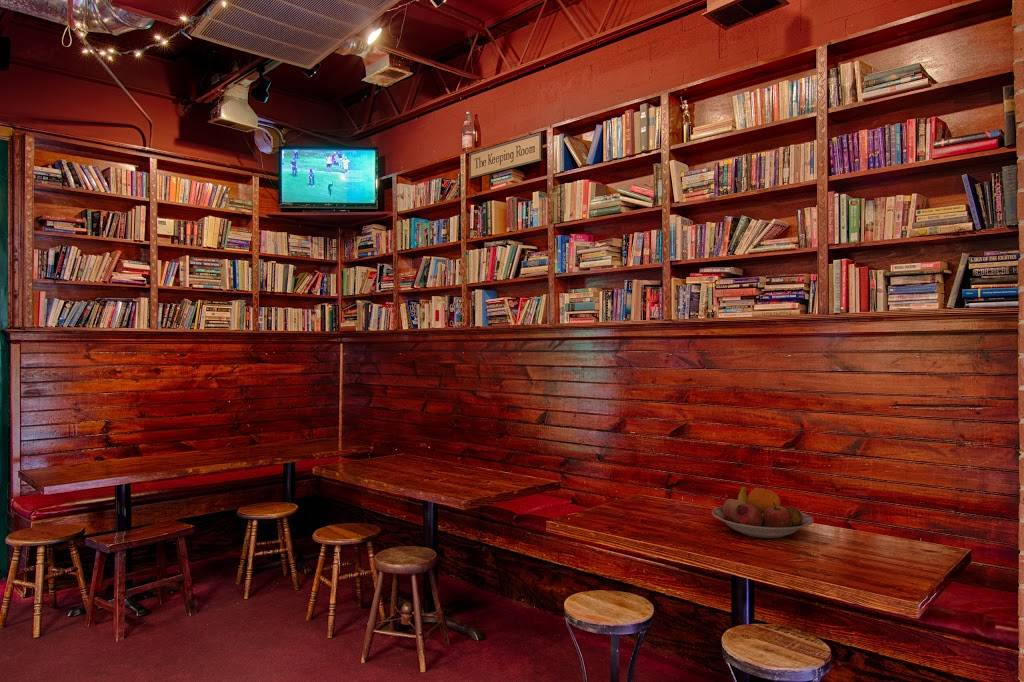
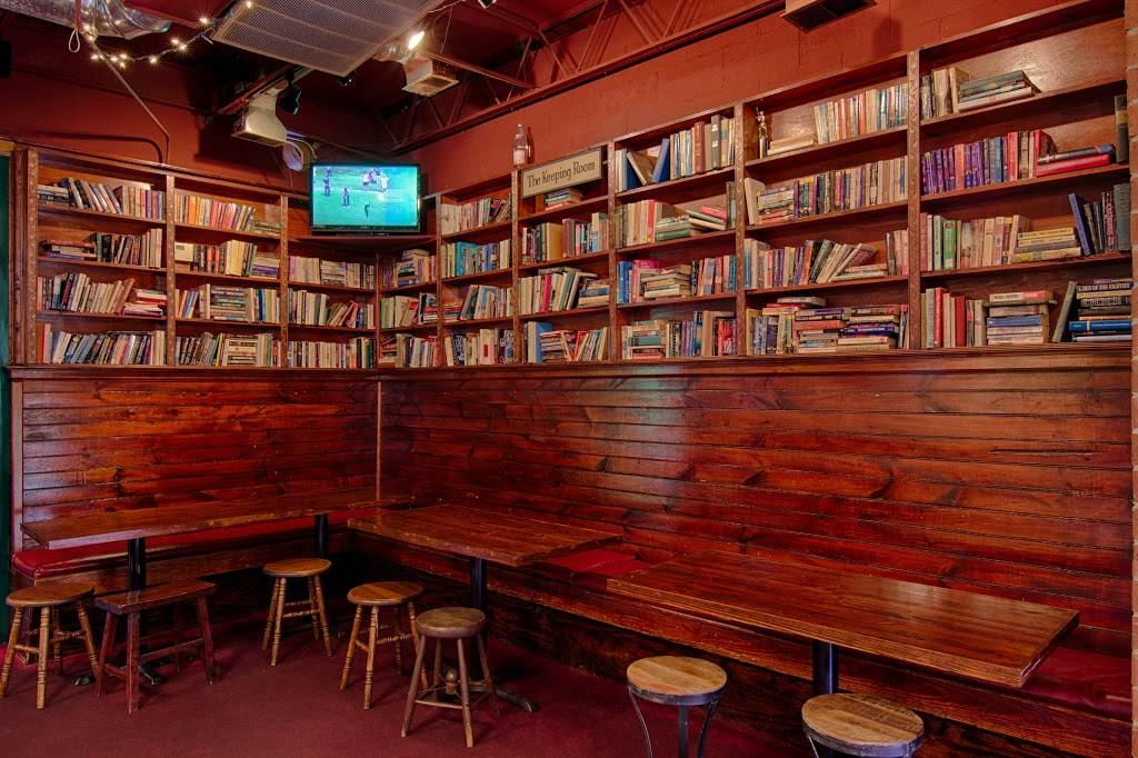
- fruit bowl [711,485,814,539]
